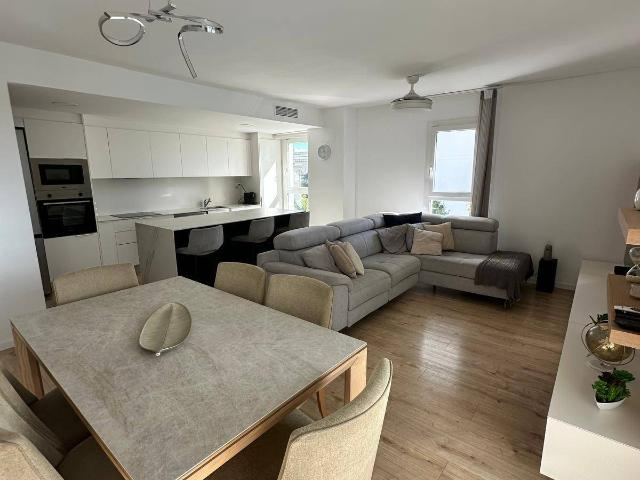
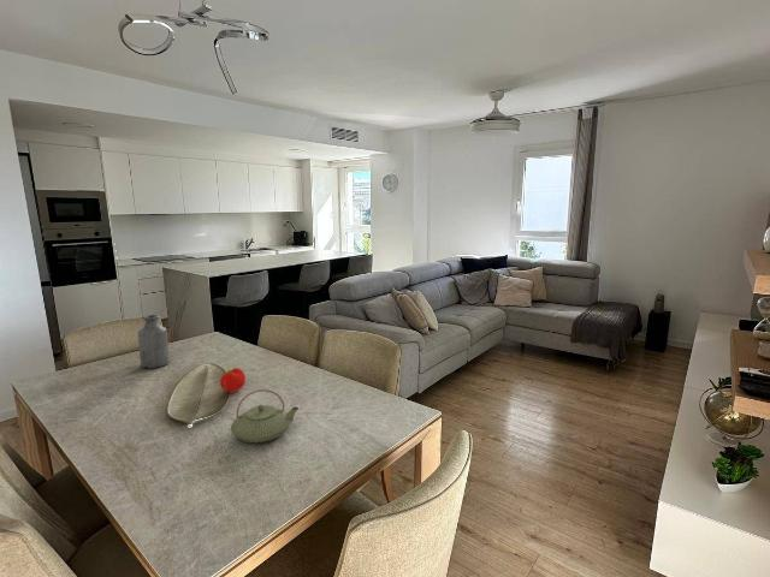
+ teapot [230,388,300,444]
+ bottle [137,314,171,370]
+ fruit [219,367,247,394]
